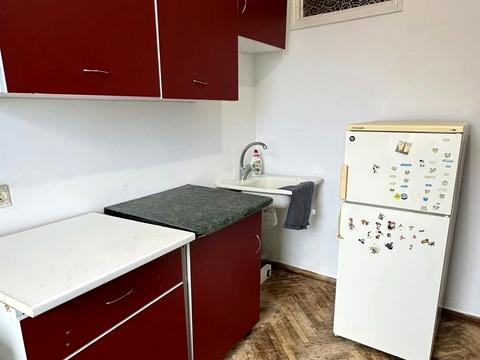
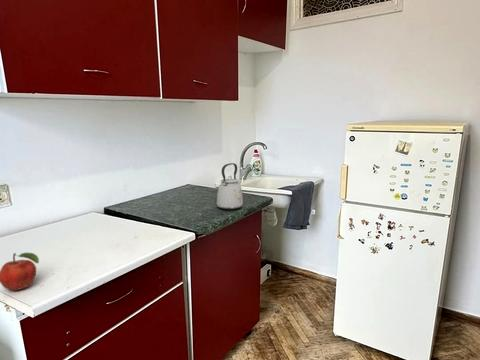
+ kettle [216,162,244,211]
+ fruit [0,252,40,291]
